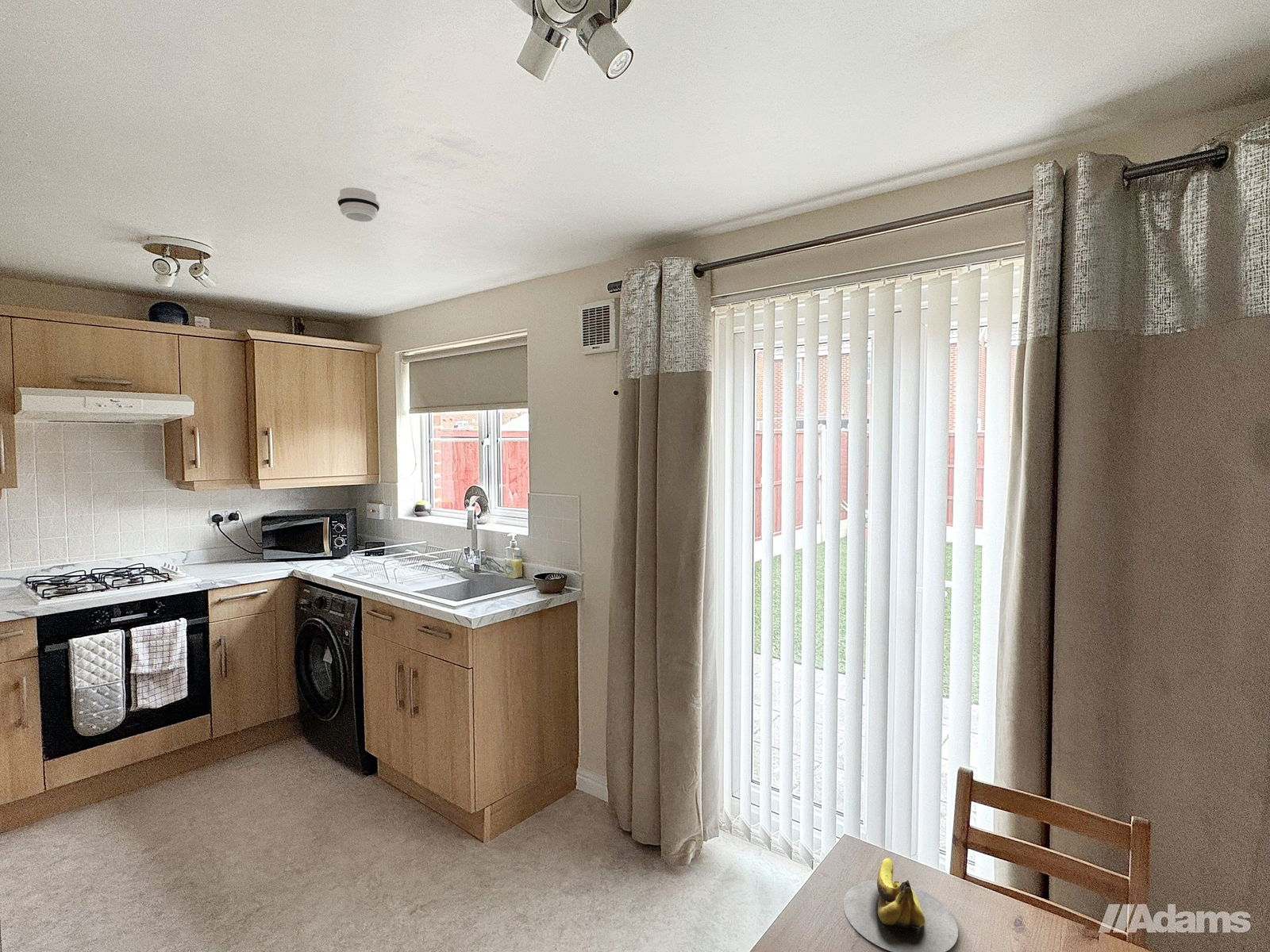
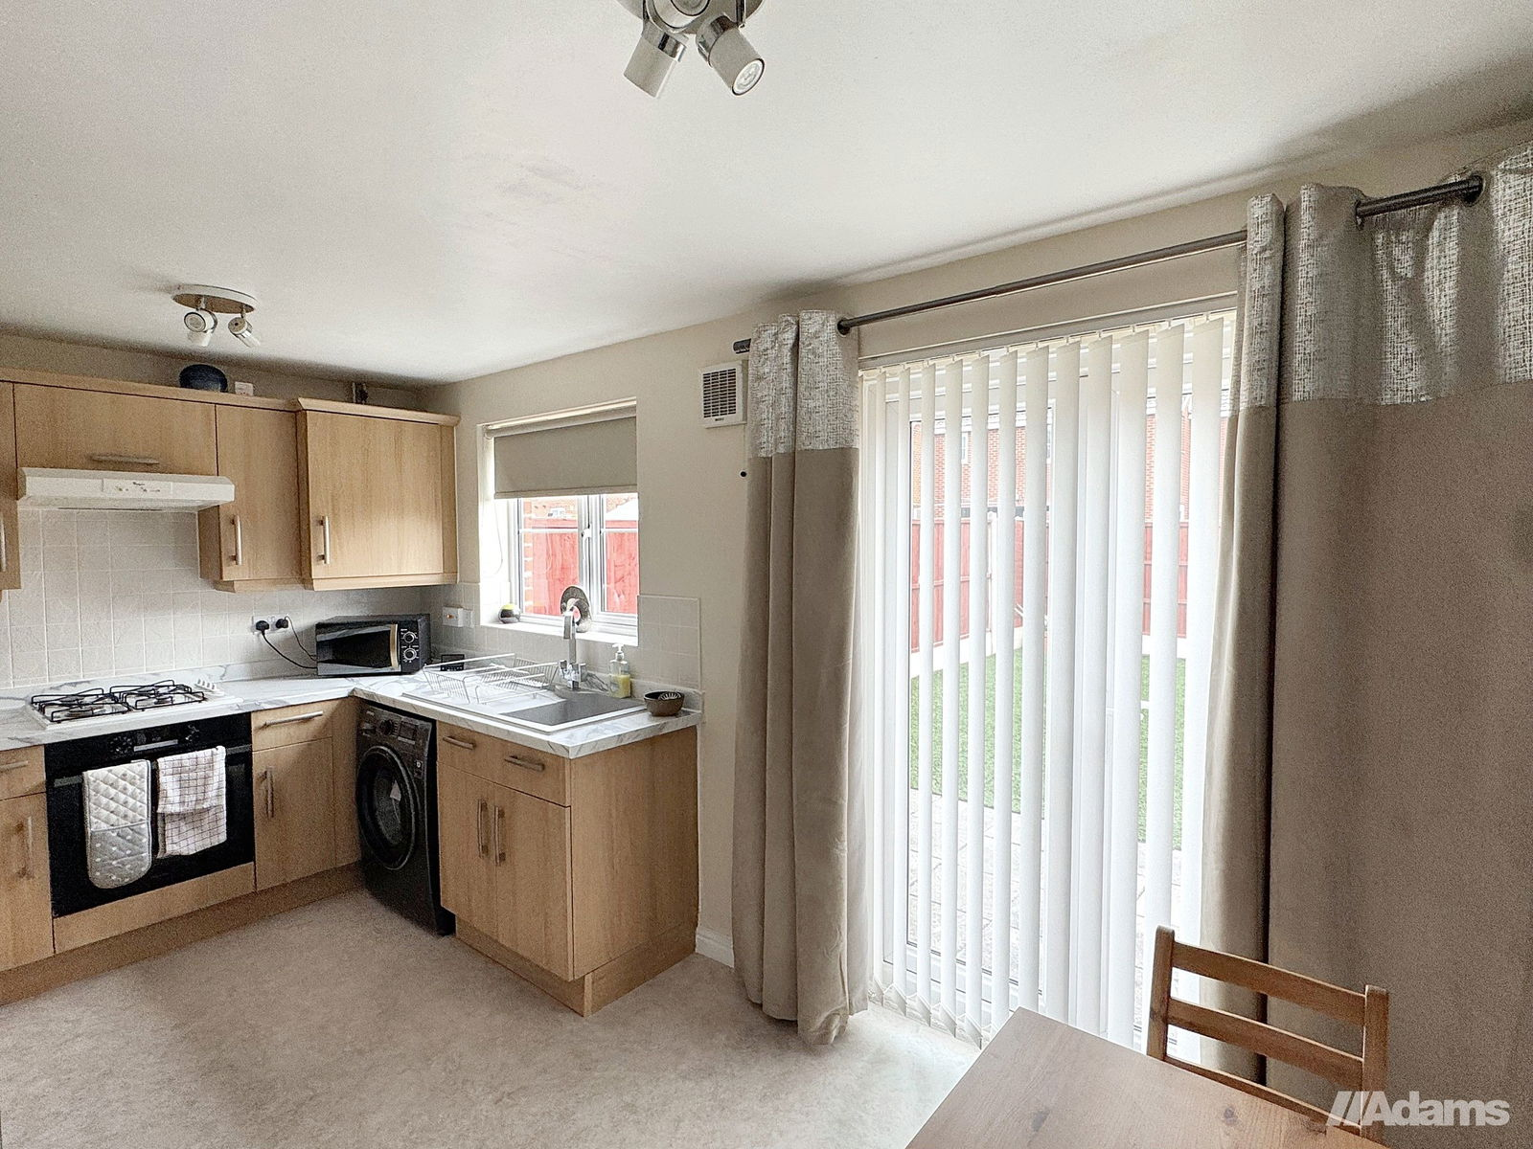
- banana [843,857,959,952]
- smoke detector [337,186,380,223]
